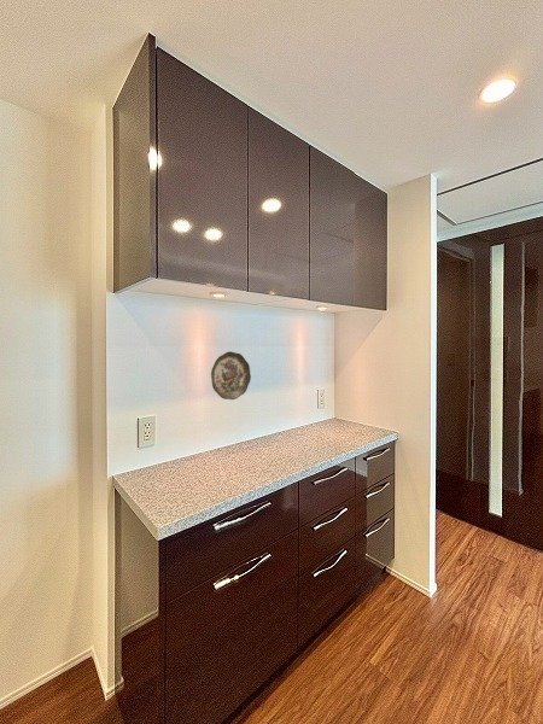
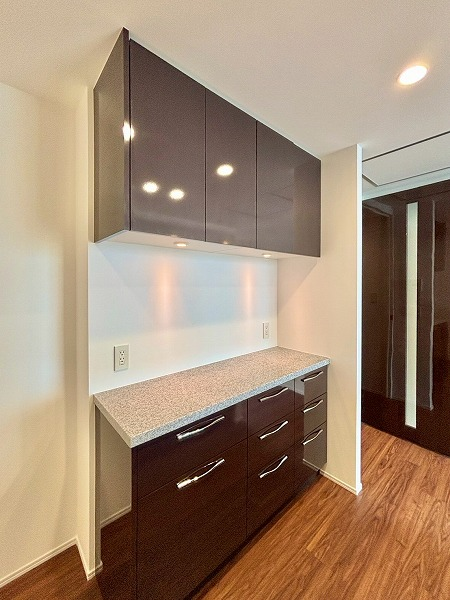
- decorative plate [210,351,252,401]
